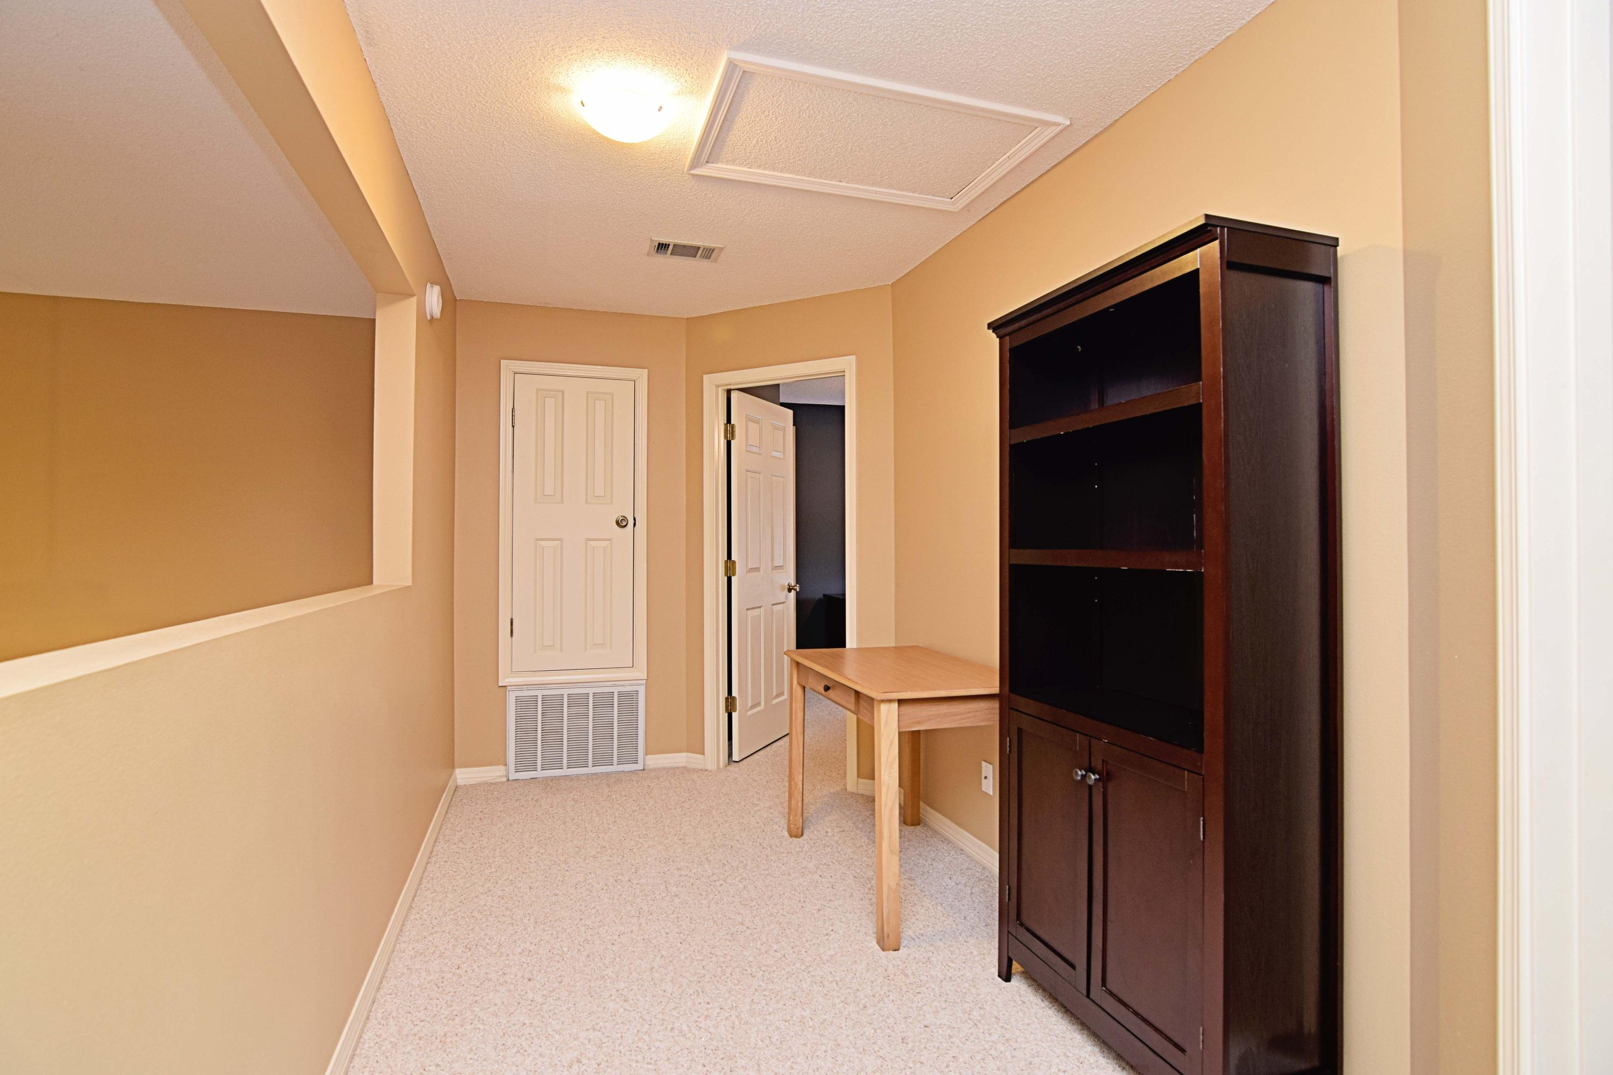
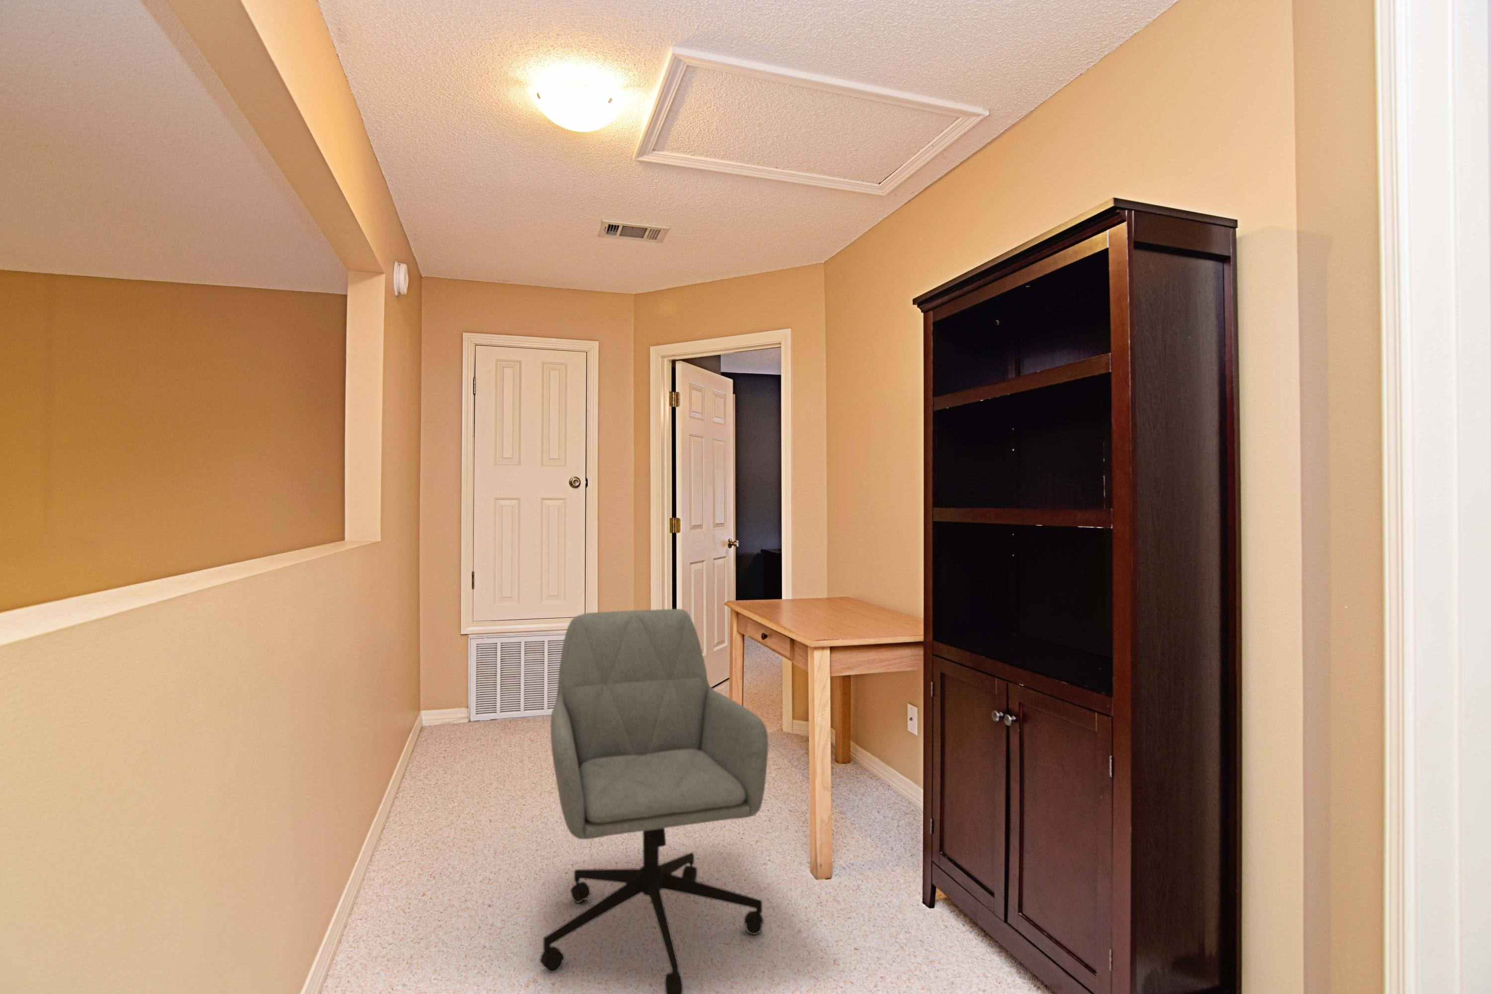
+ office chair [539,608,769,994]
